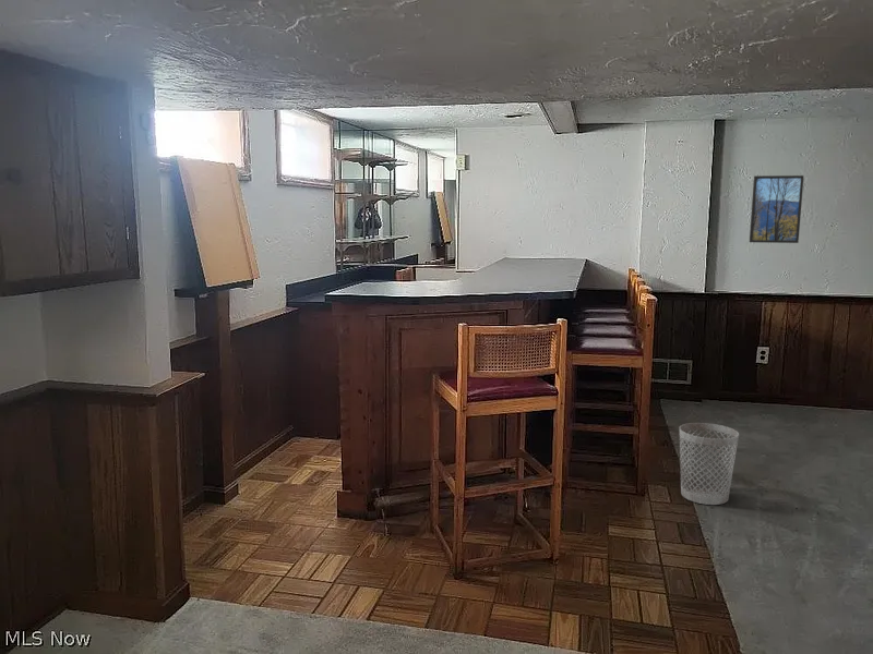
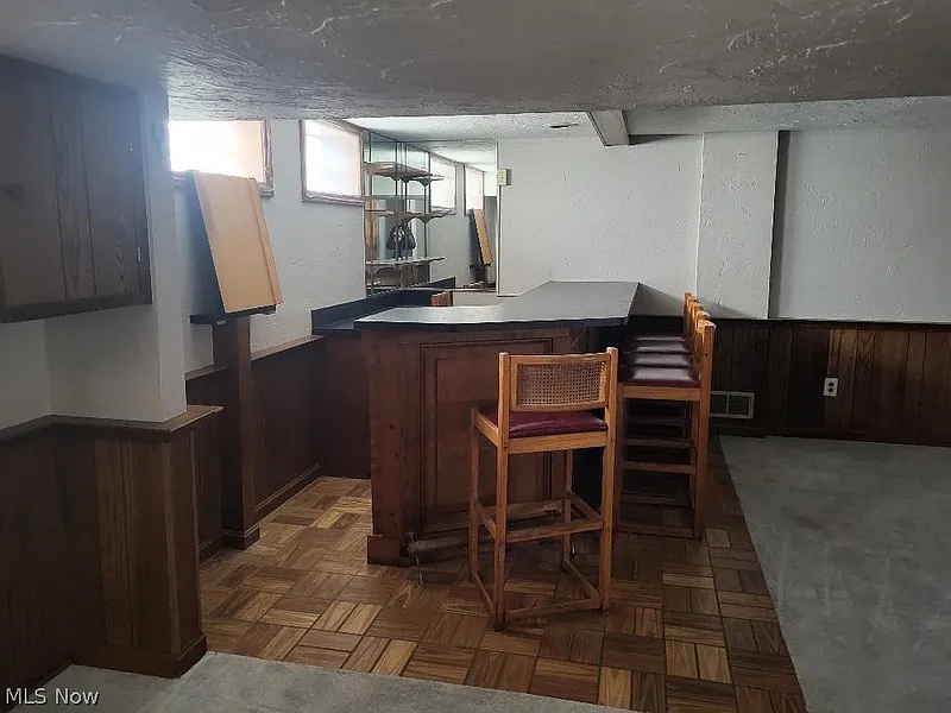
- wastebasket [679,422,740,506]
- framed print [749,174,805,244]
